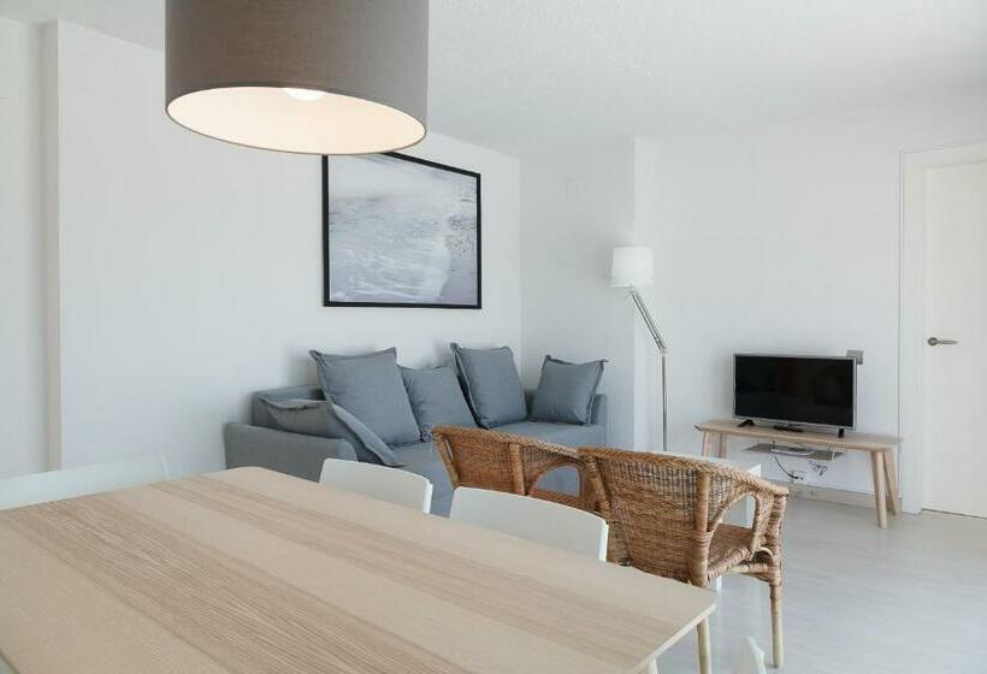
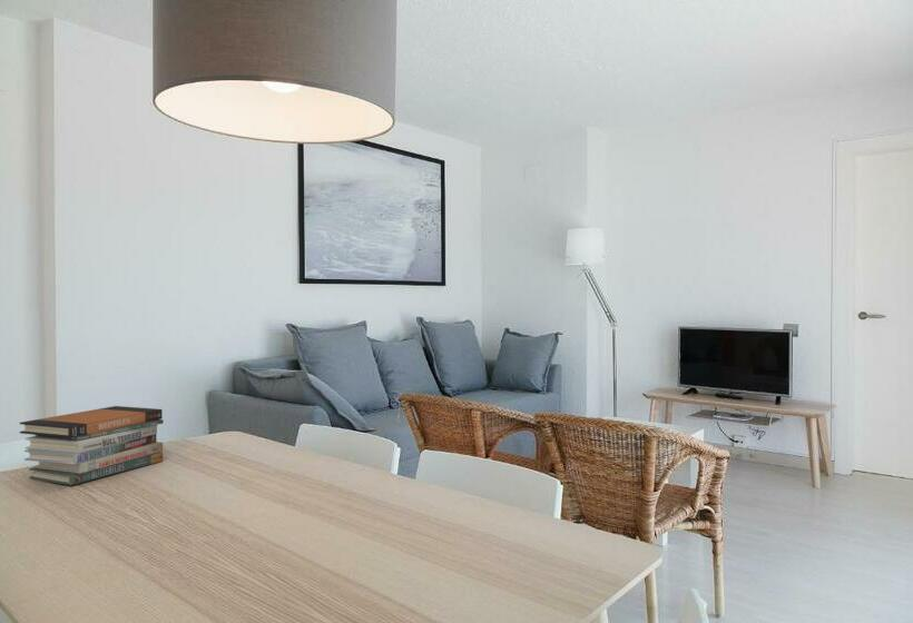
+ book stack [19,405,165,486]
